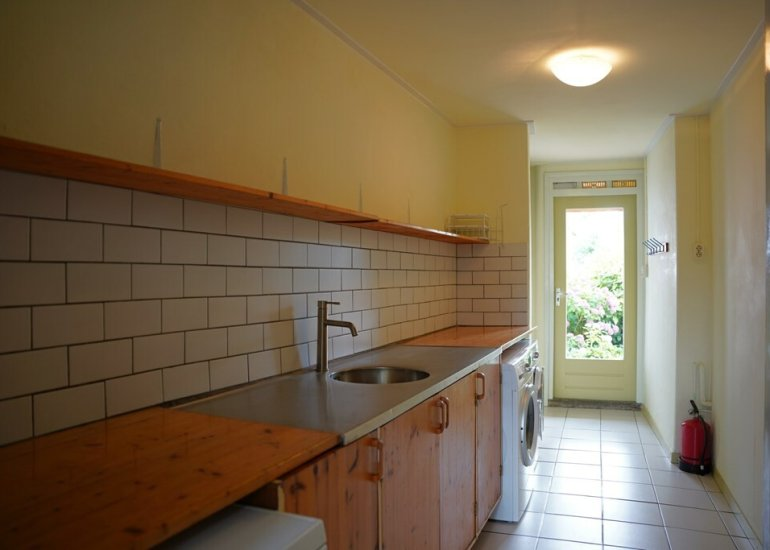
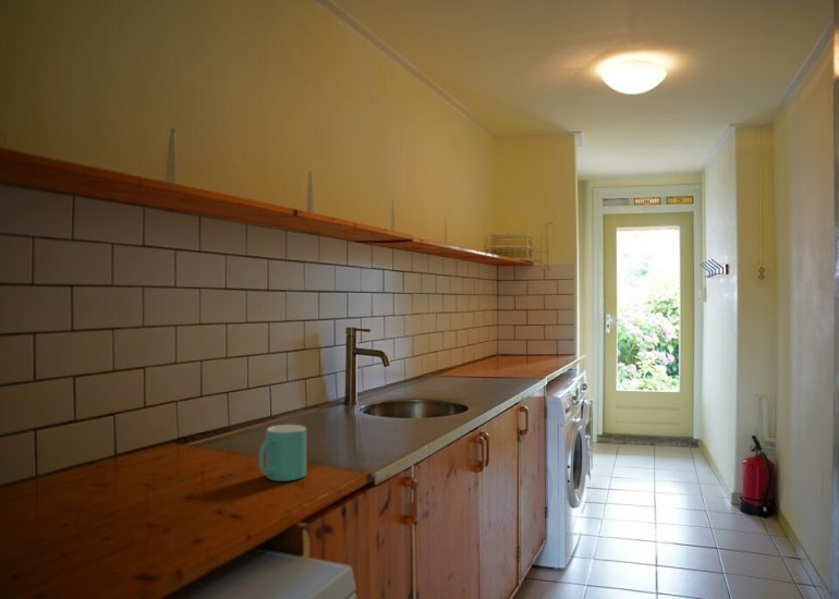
+ mug [258,424,307,482]
